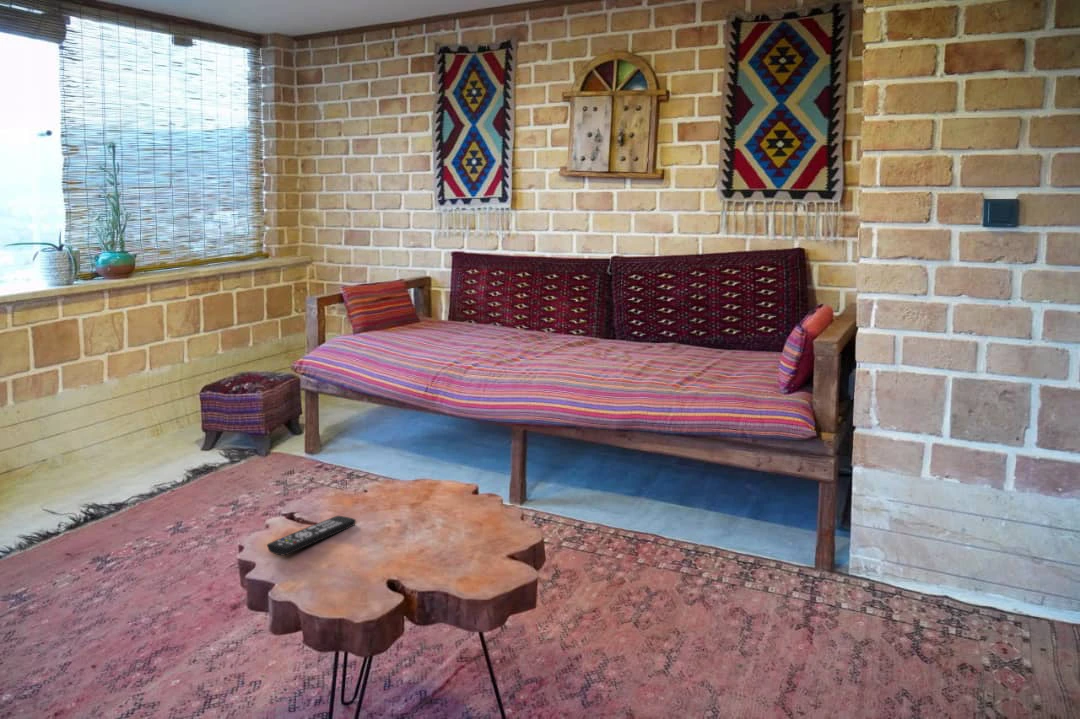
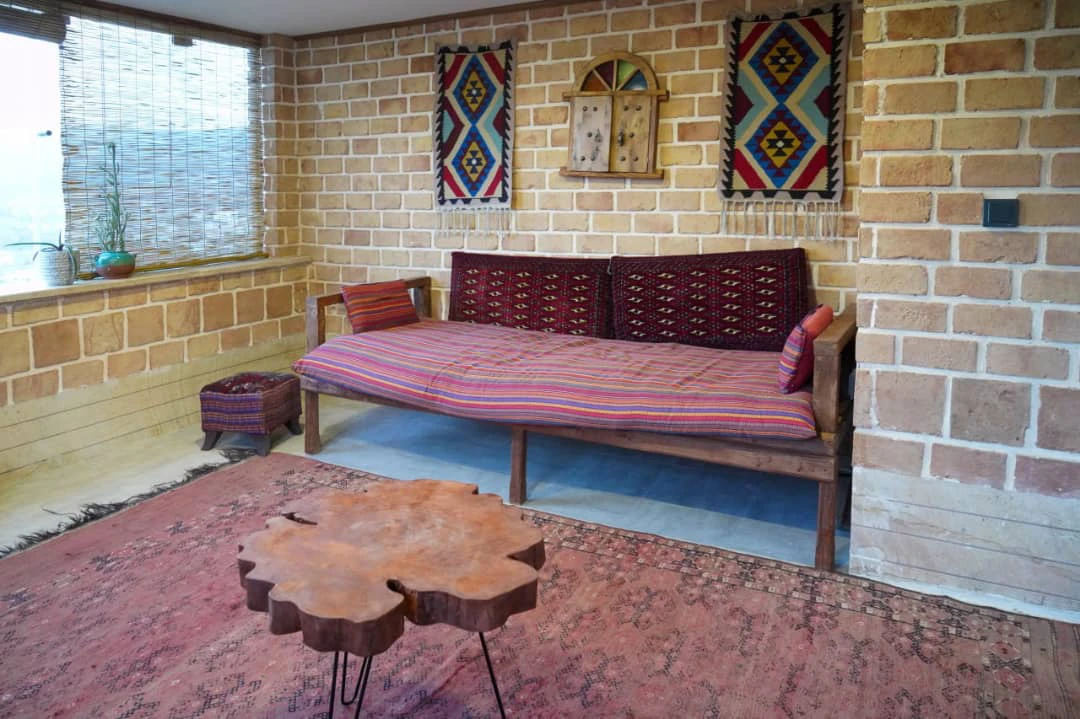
- remote control [266,515,357,557]
